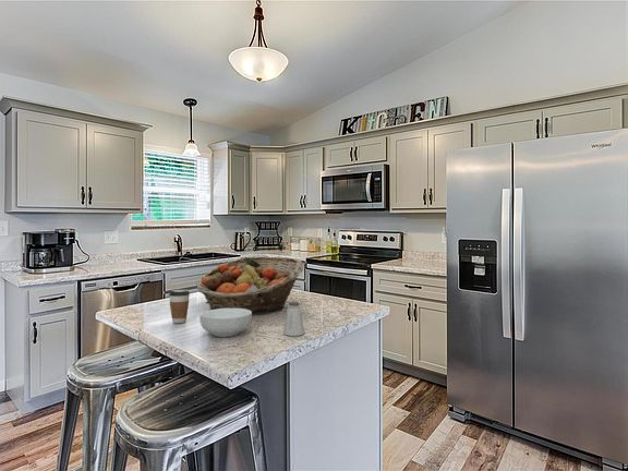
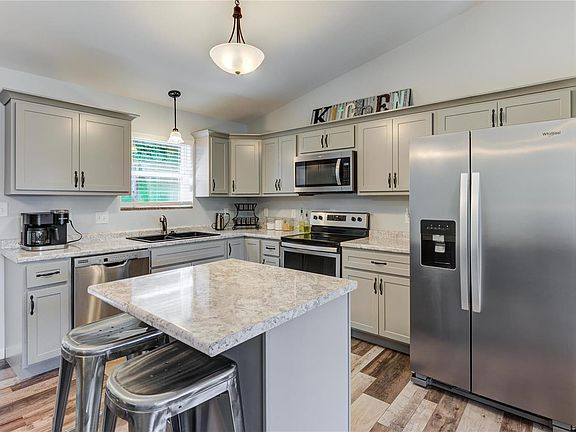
- cereal bowl [198,309,253,338]
- fruit basket [195,256,304,314]
- coffee cup [168,288,191,324]
- saltshaker [282,301,305,337]
